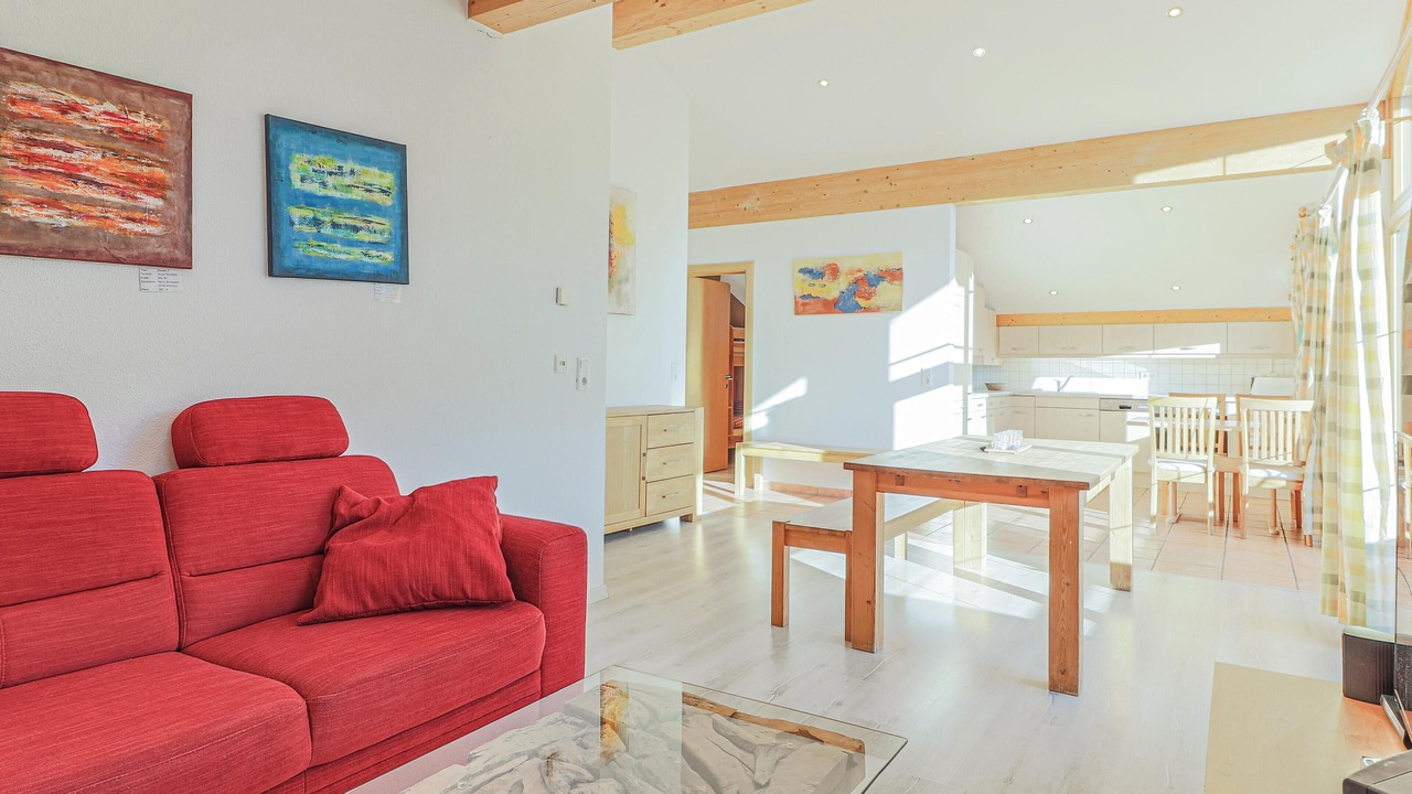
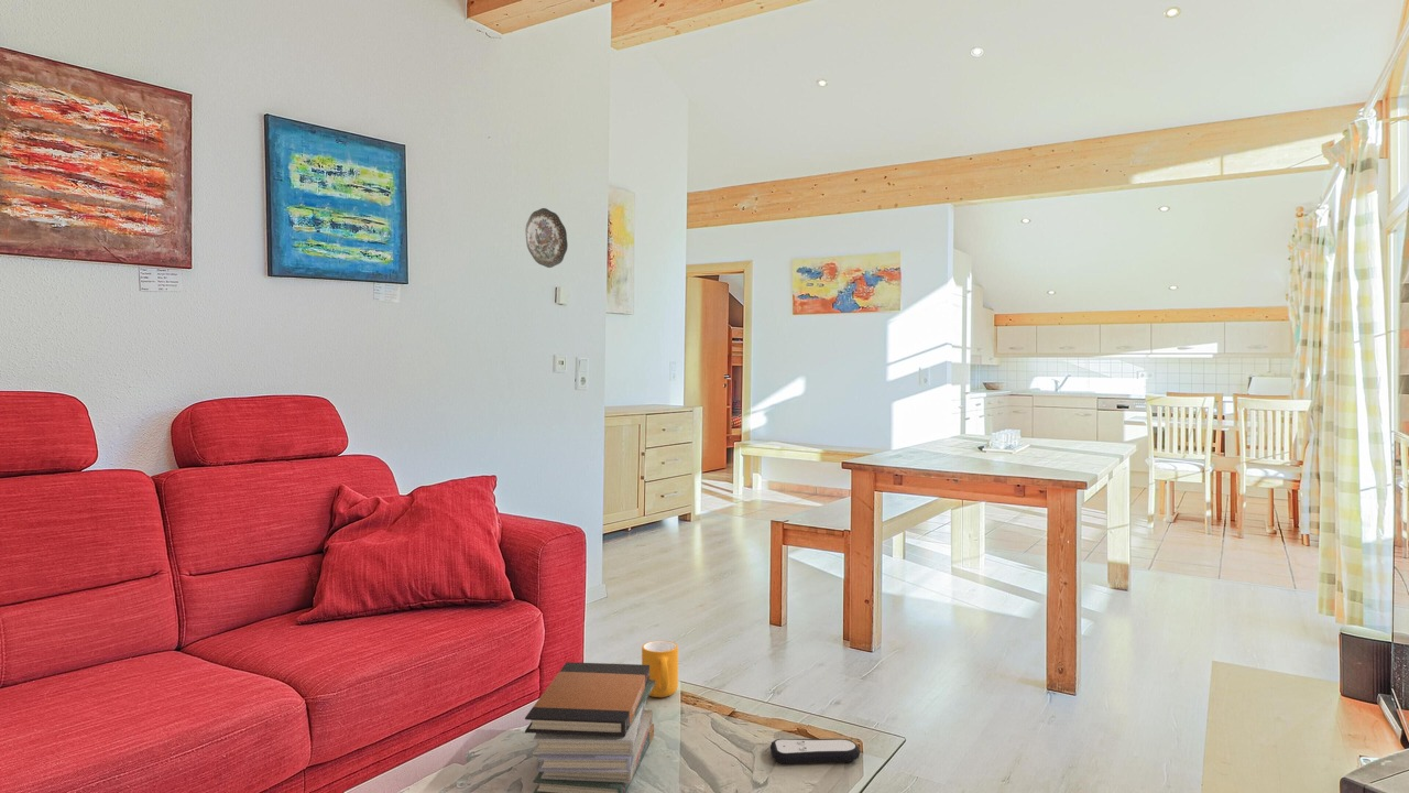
+ book stack [524,661,655,793]
+ remote control [769,738,861,765]
+ mug [641,640,679,698]
+ decorative plate [524,207,569,269]
